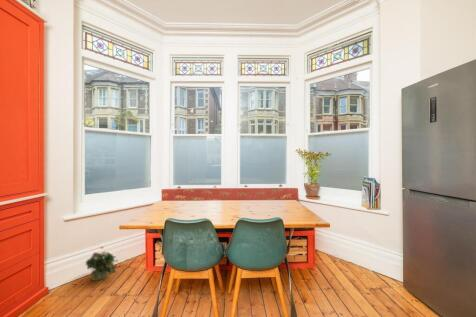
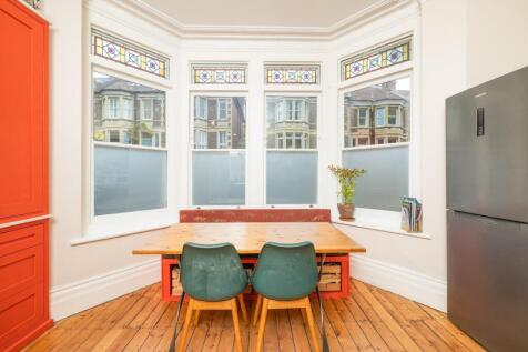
- potted plant [84,245,119,282]
